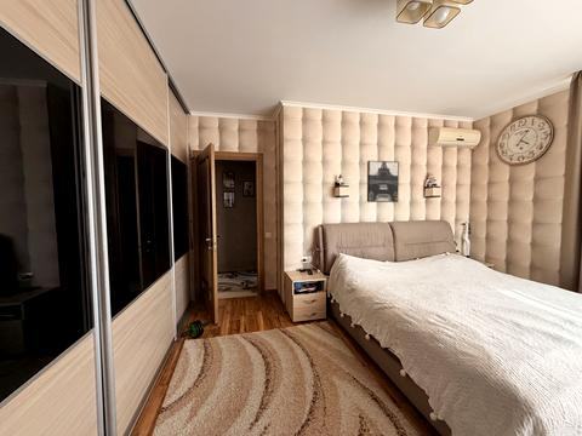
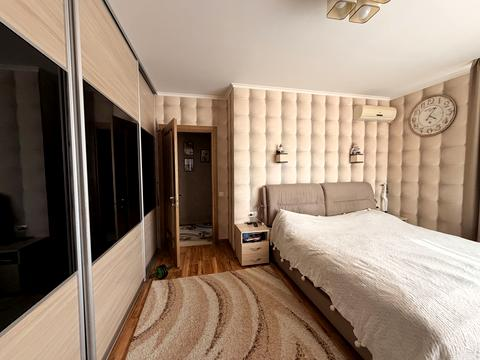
- wall art [366,160,400,203]
